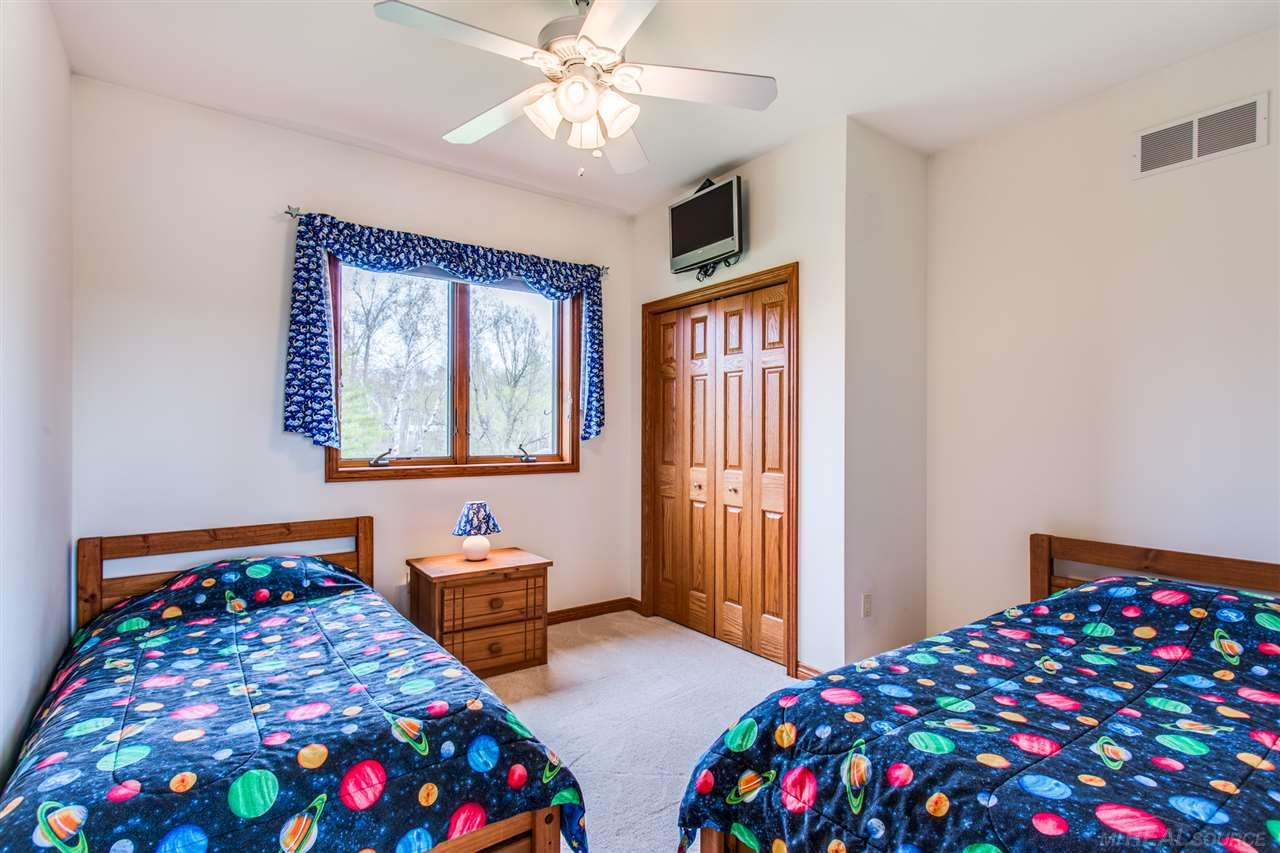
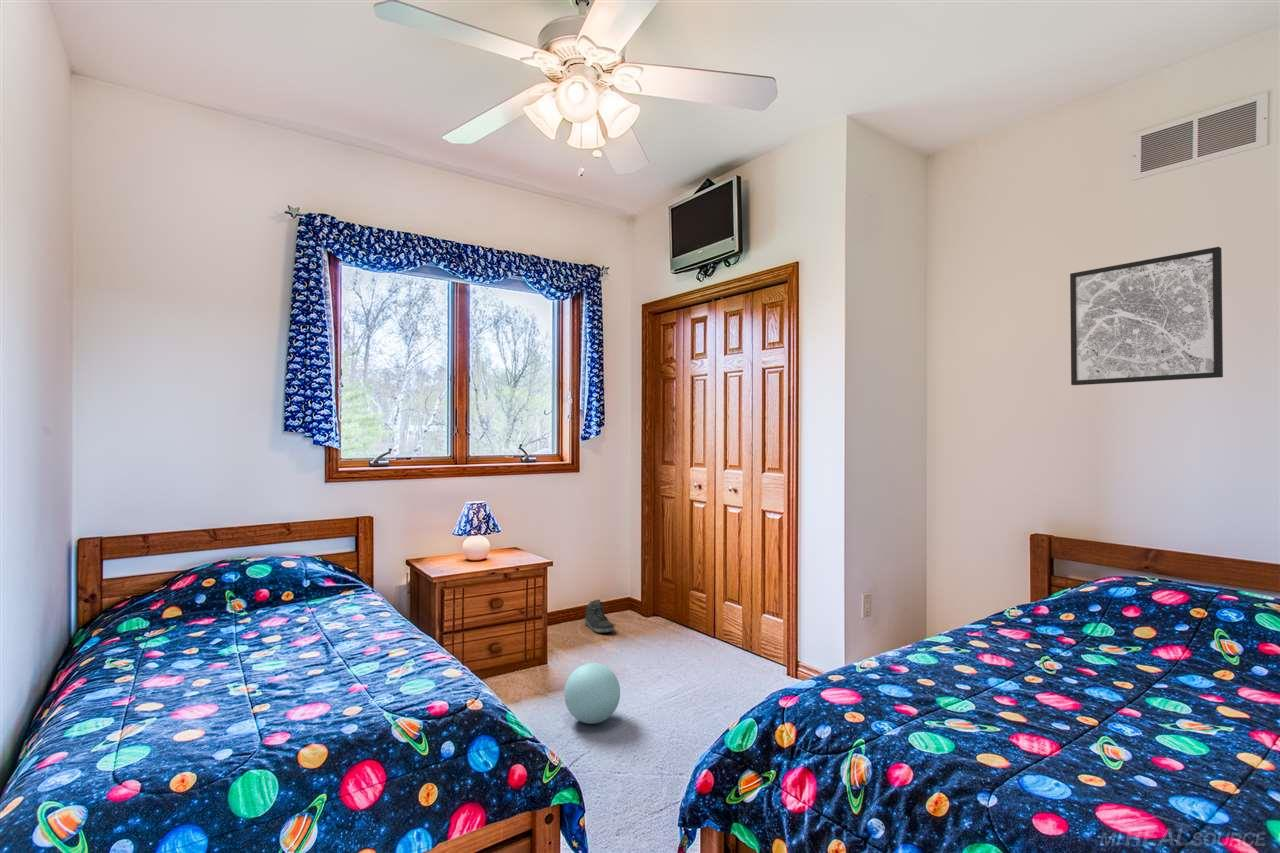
+ wall art [1069,246,1224,386]
+ sneaker [584,599,615,634]
+ ball [563,662,621,725]
